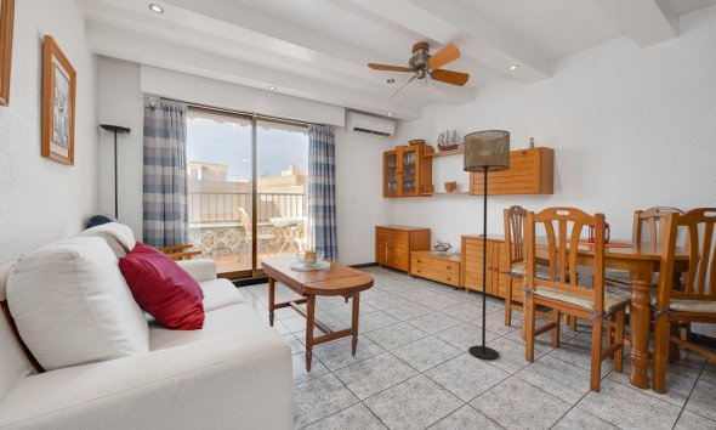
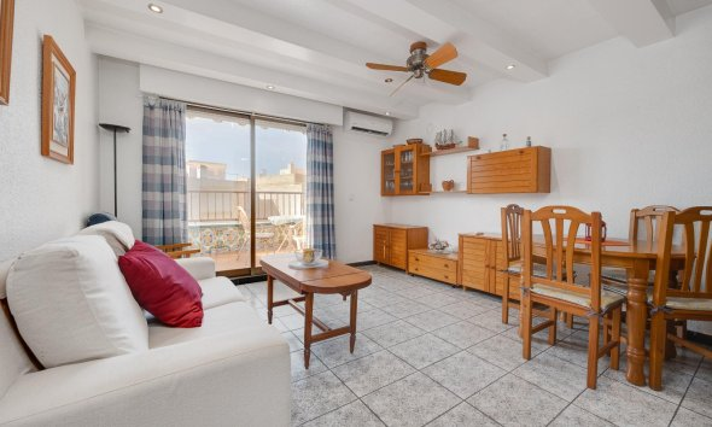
- floor lamp [462,129,511,361]
